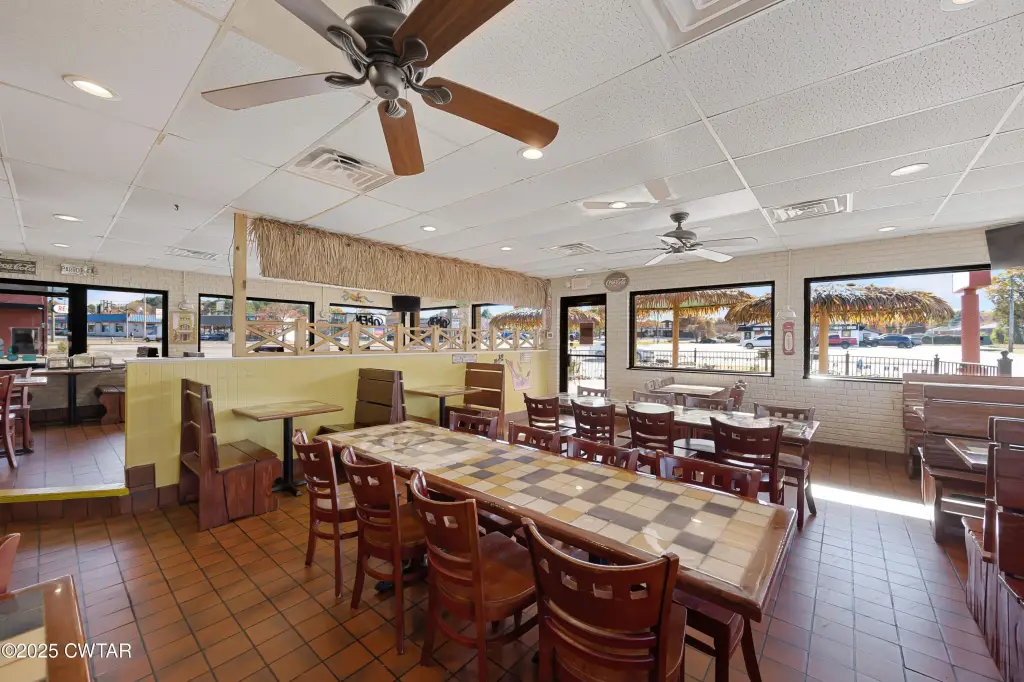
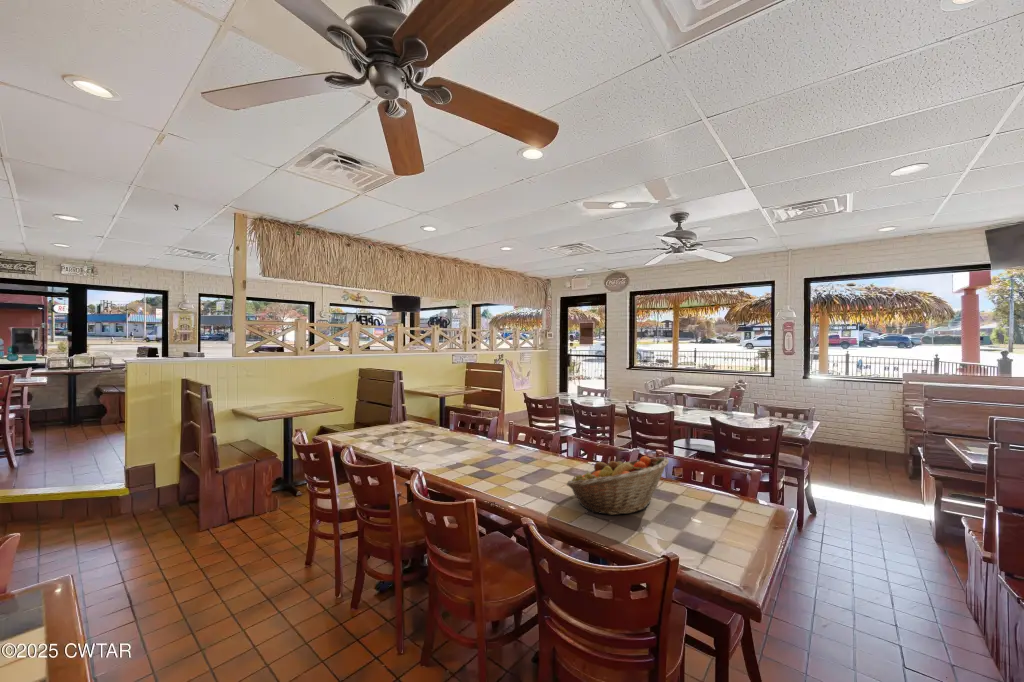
+ fruit basket [566,455,670,516]
